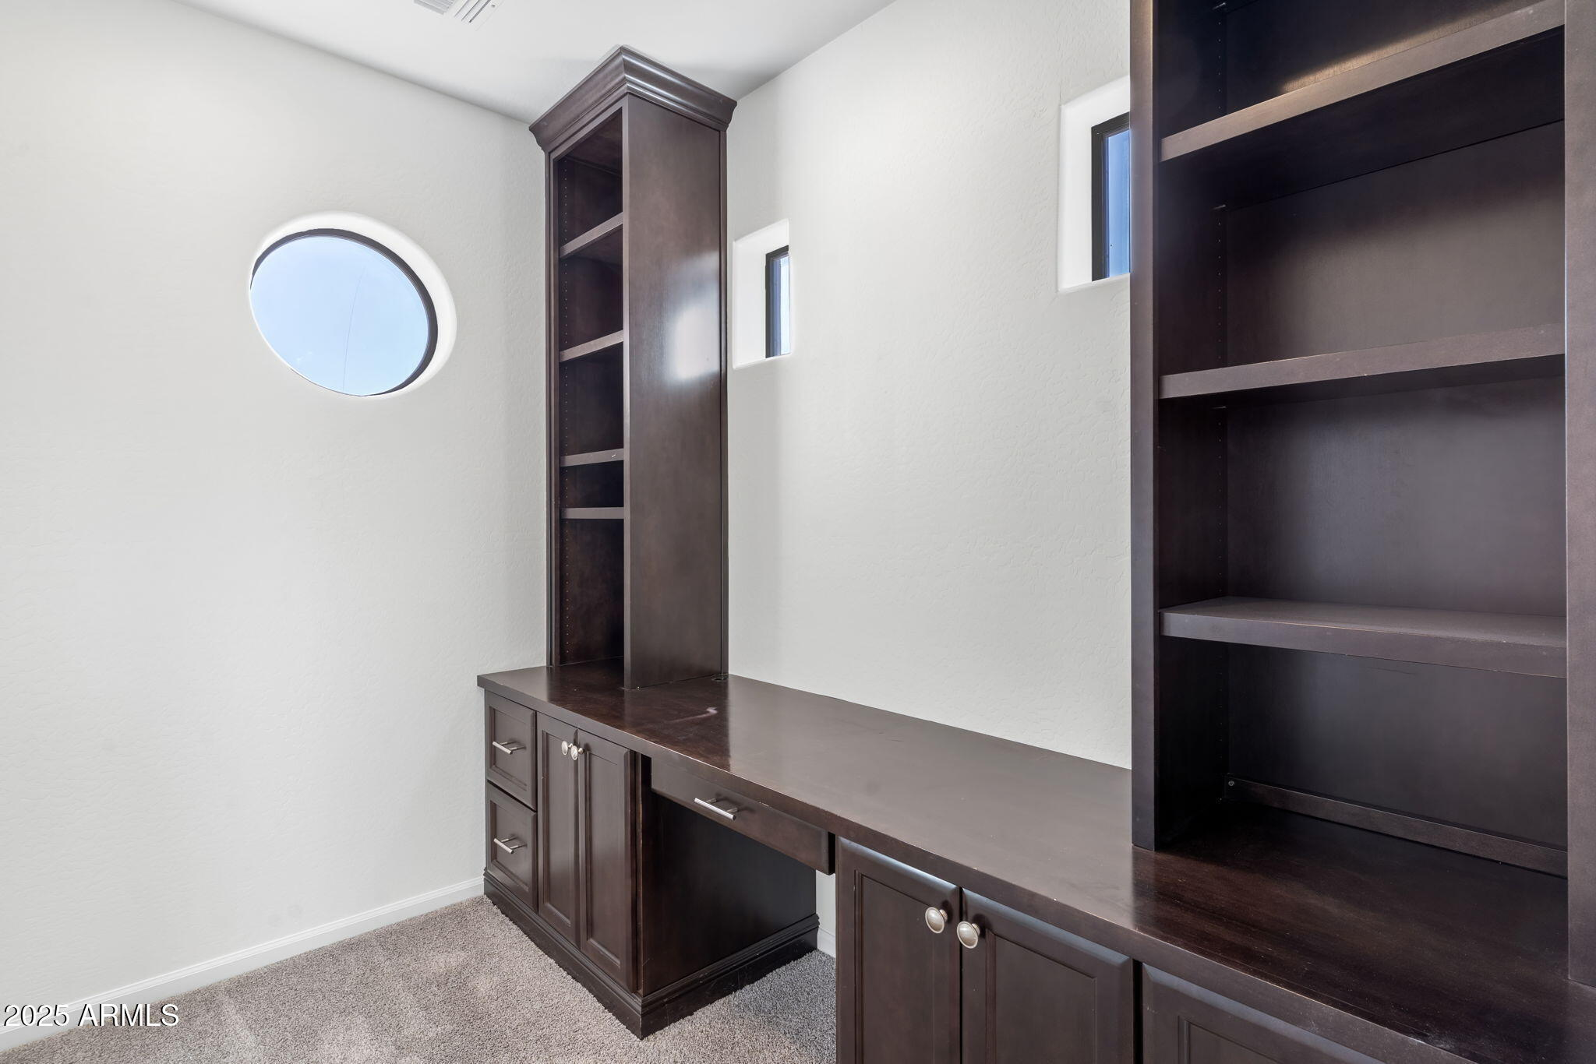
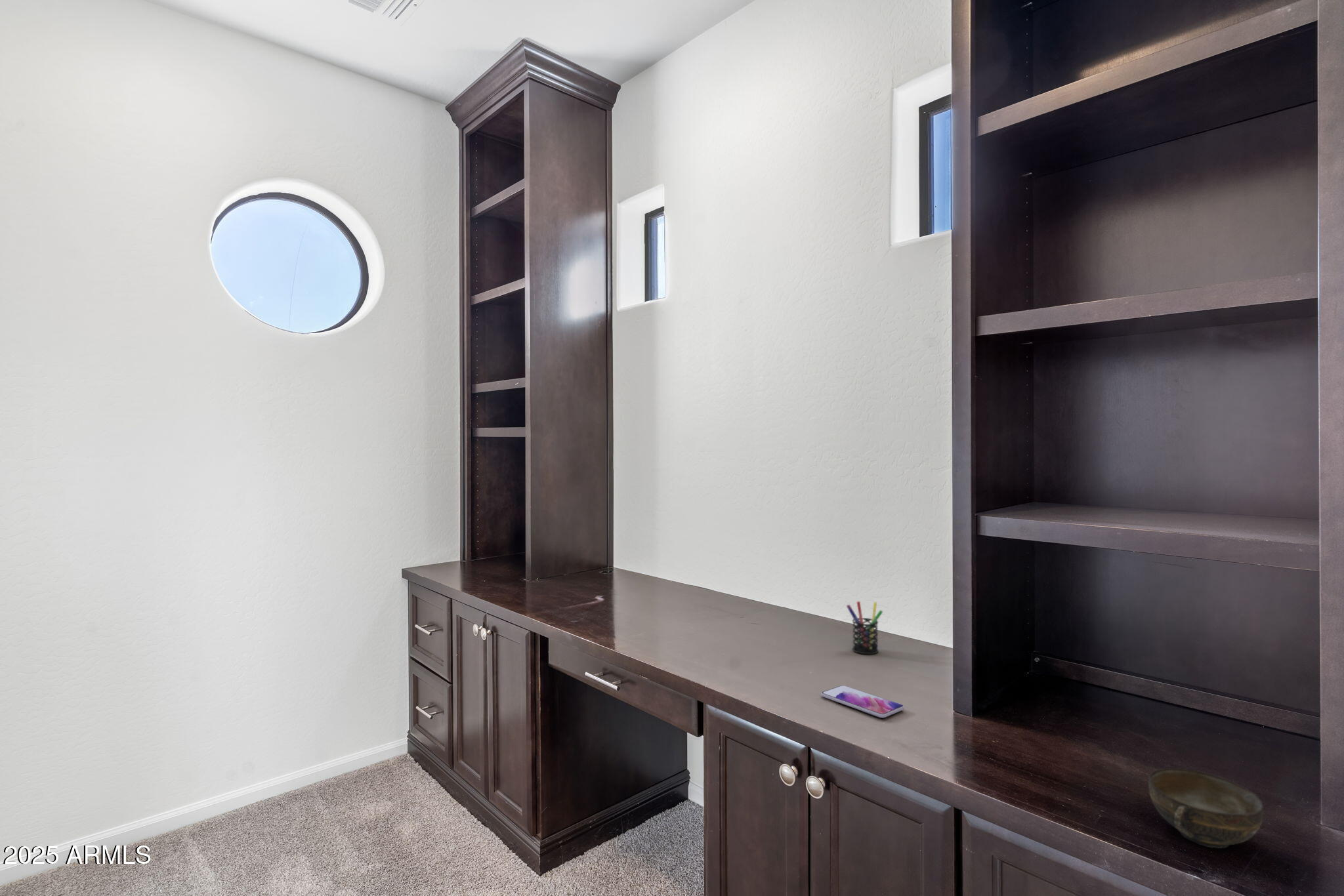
+ cup [1148,767,1264,849]
+ pen holder [846,601,883,655]
+ smartphone [820,685,905,719]
